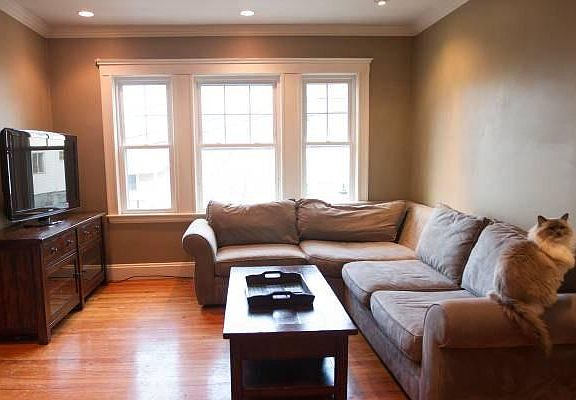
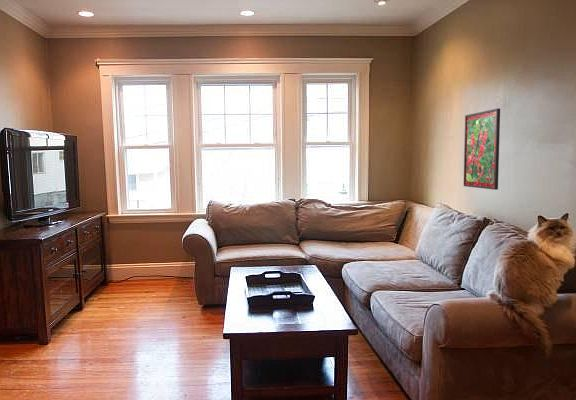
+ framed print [463,107,501,191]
